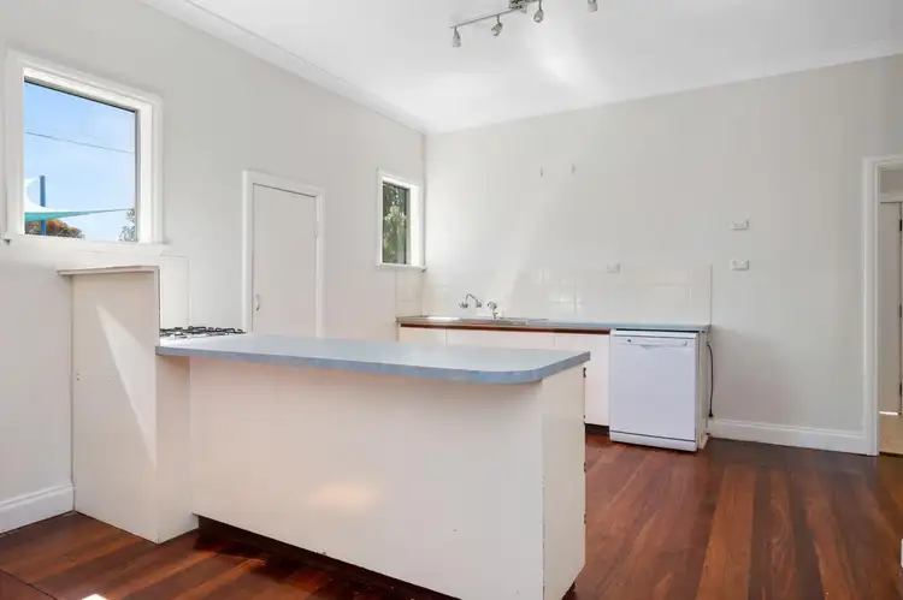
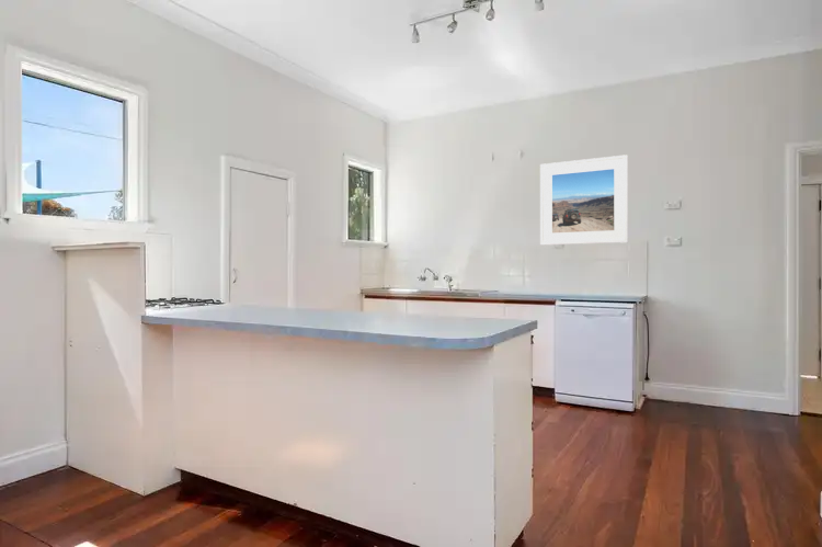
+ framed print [539,153,629,247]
